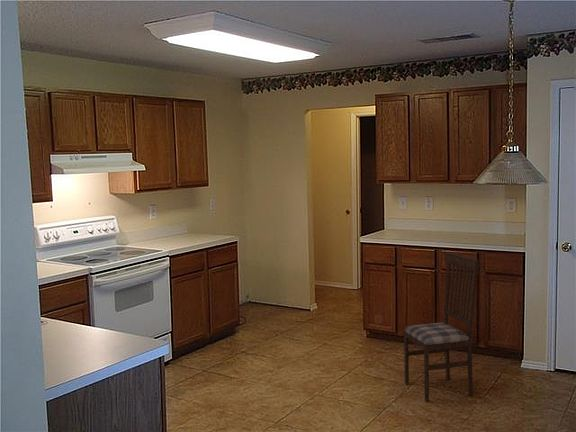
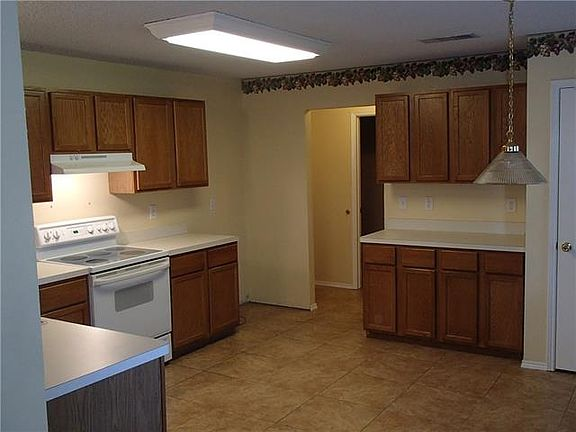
- dining chair [403,251,480,403]
